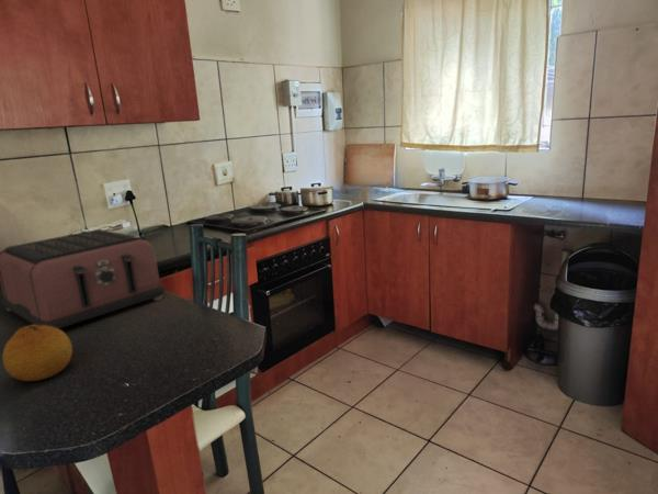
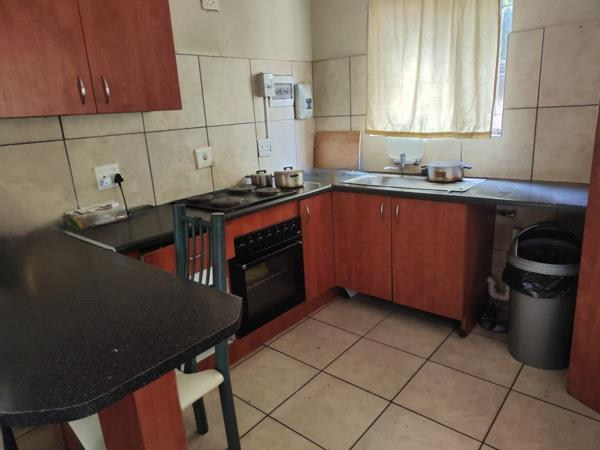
- fruit [1,324,73,382]
- toaster [0,228,166,329]
